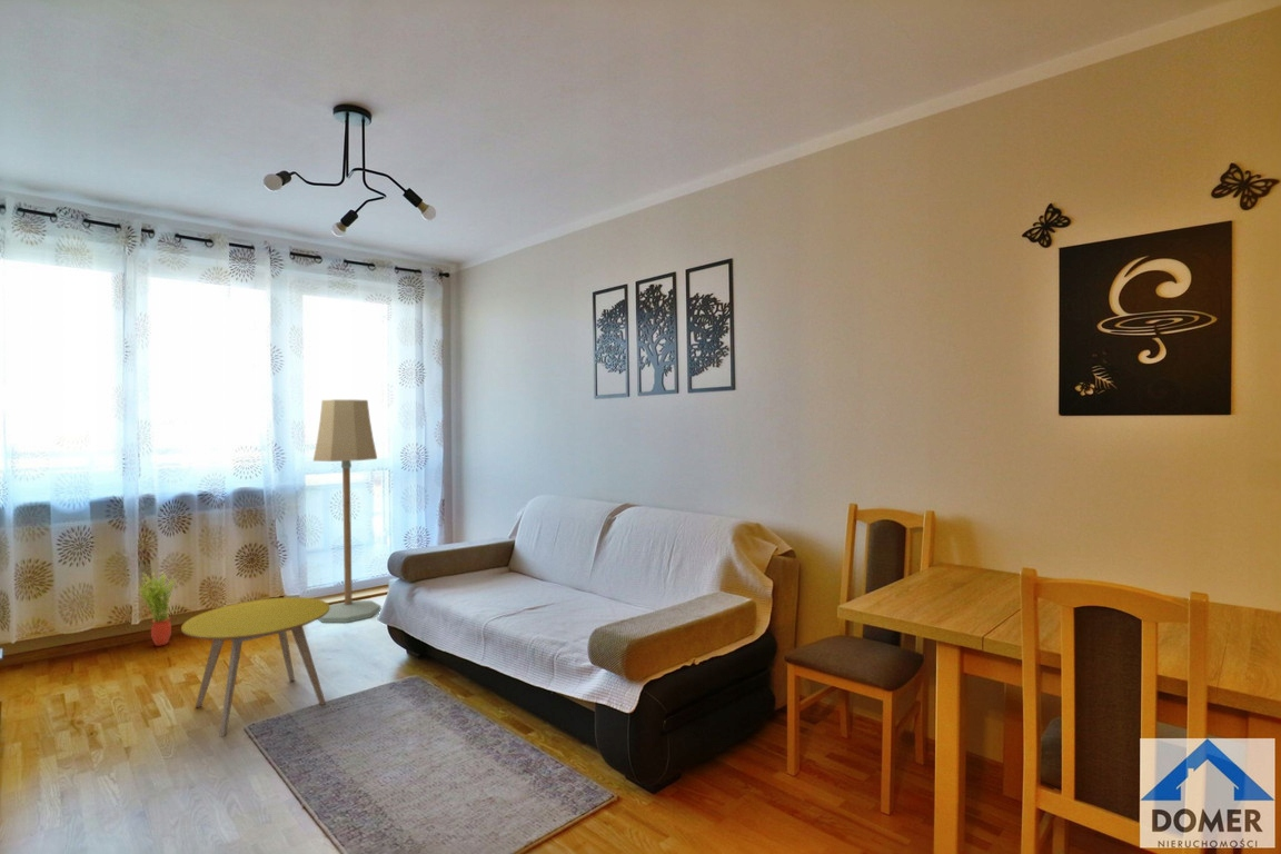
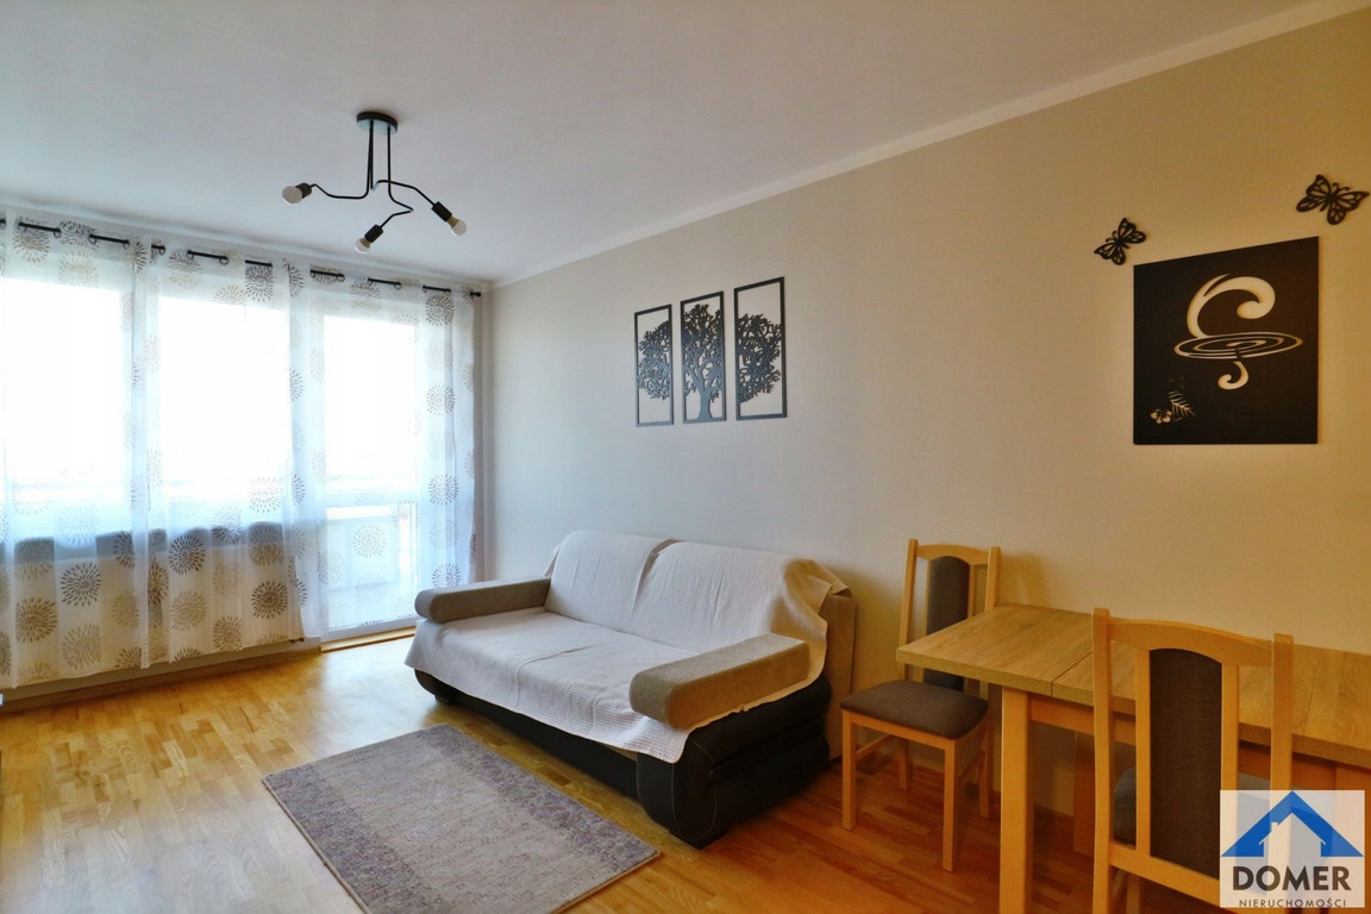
- floor lamp [312,398,381,624]
- potted plant [136,570,178,647]
- side table [180,596,330,738]
